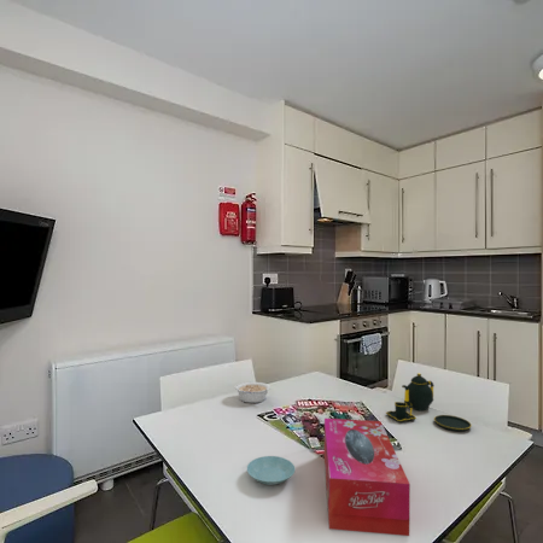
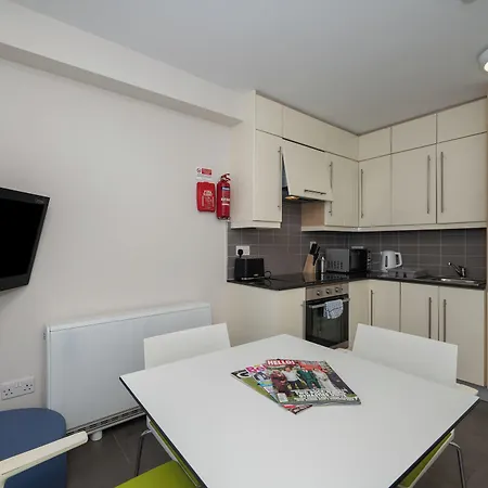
- saucer [246,455,296,486]
- teapot [385,372,473,432]
- legume [234,381,274,404]
- tissue box [323,418,411,537]
